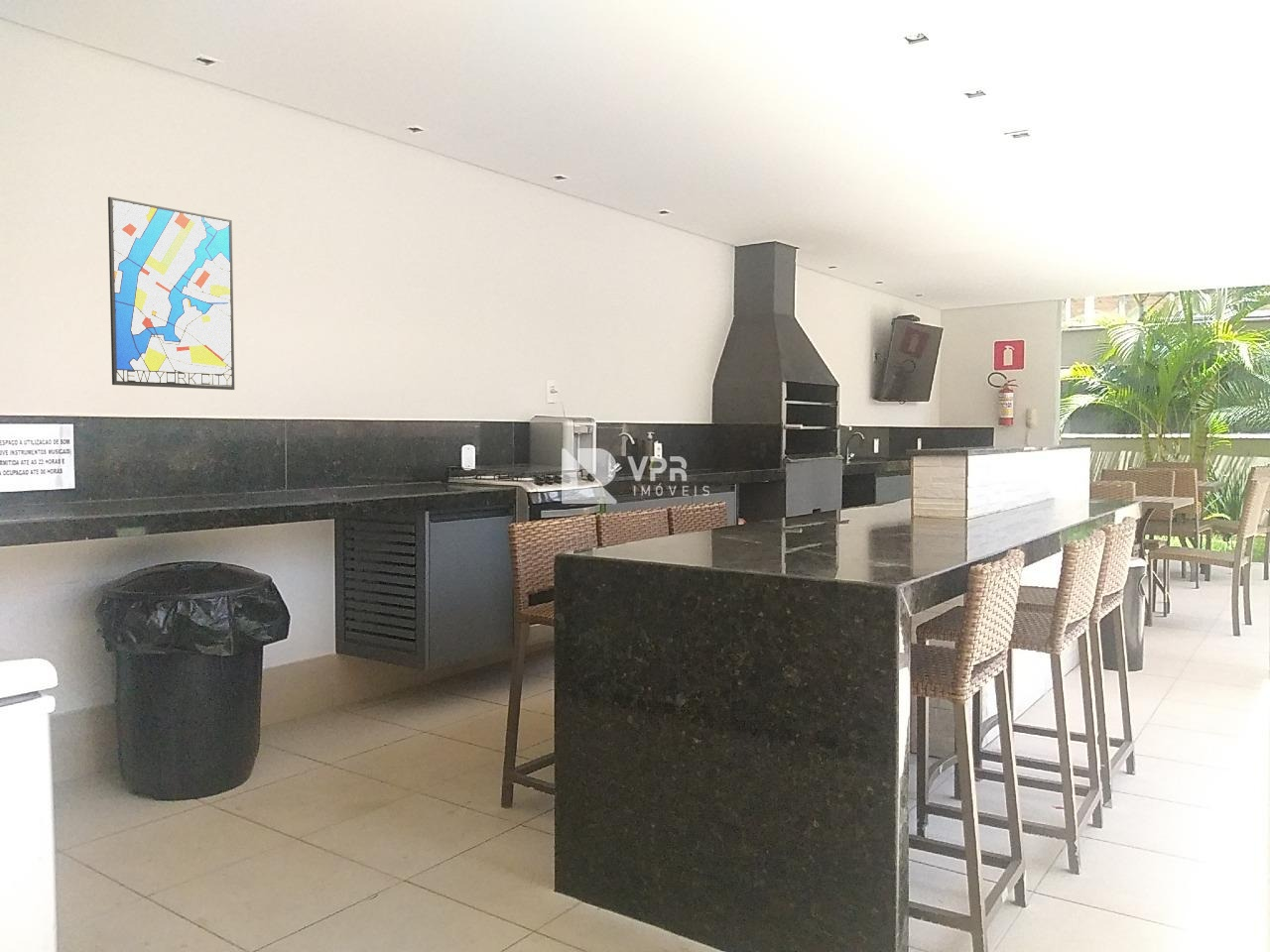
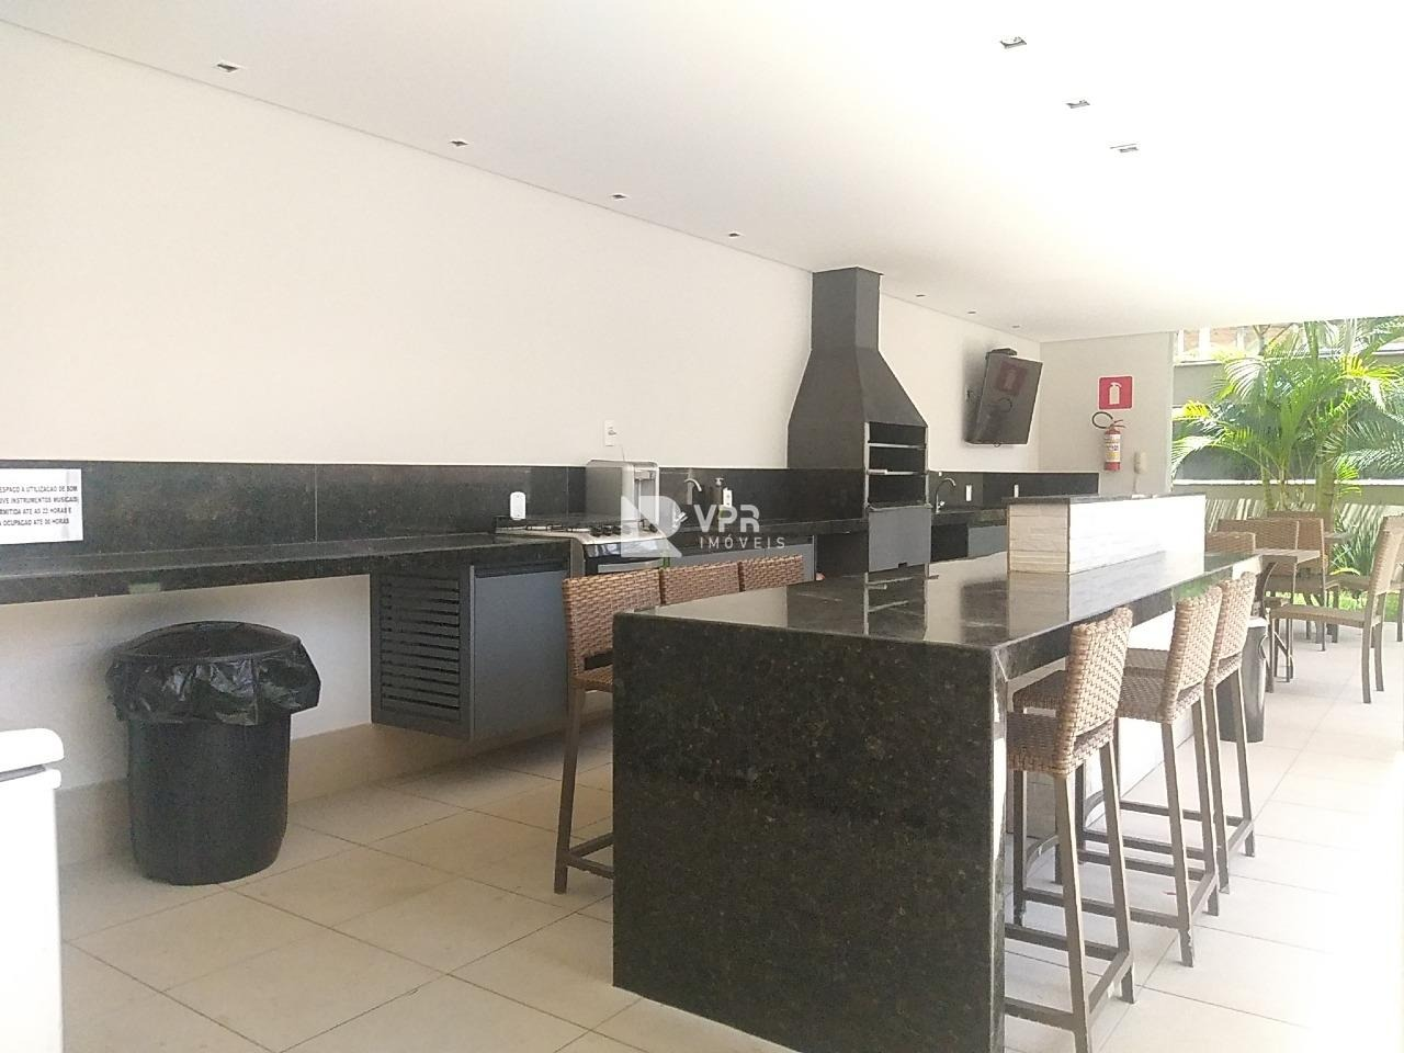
- wall art [107,195,235,391]
